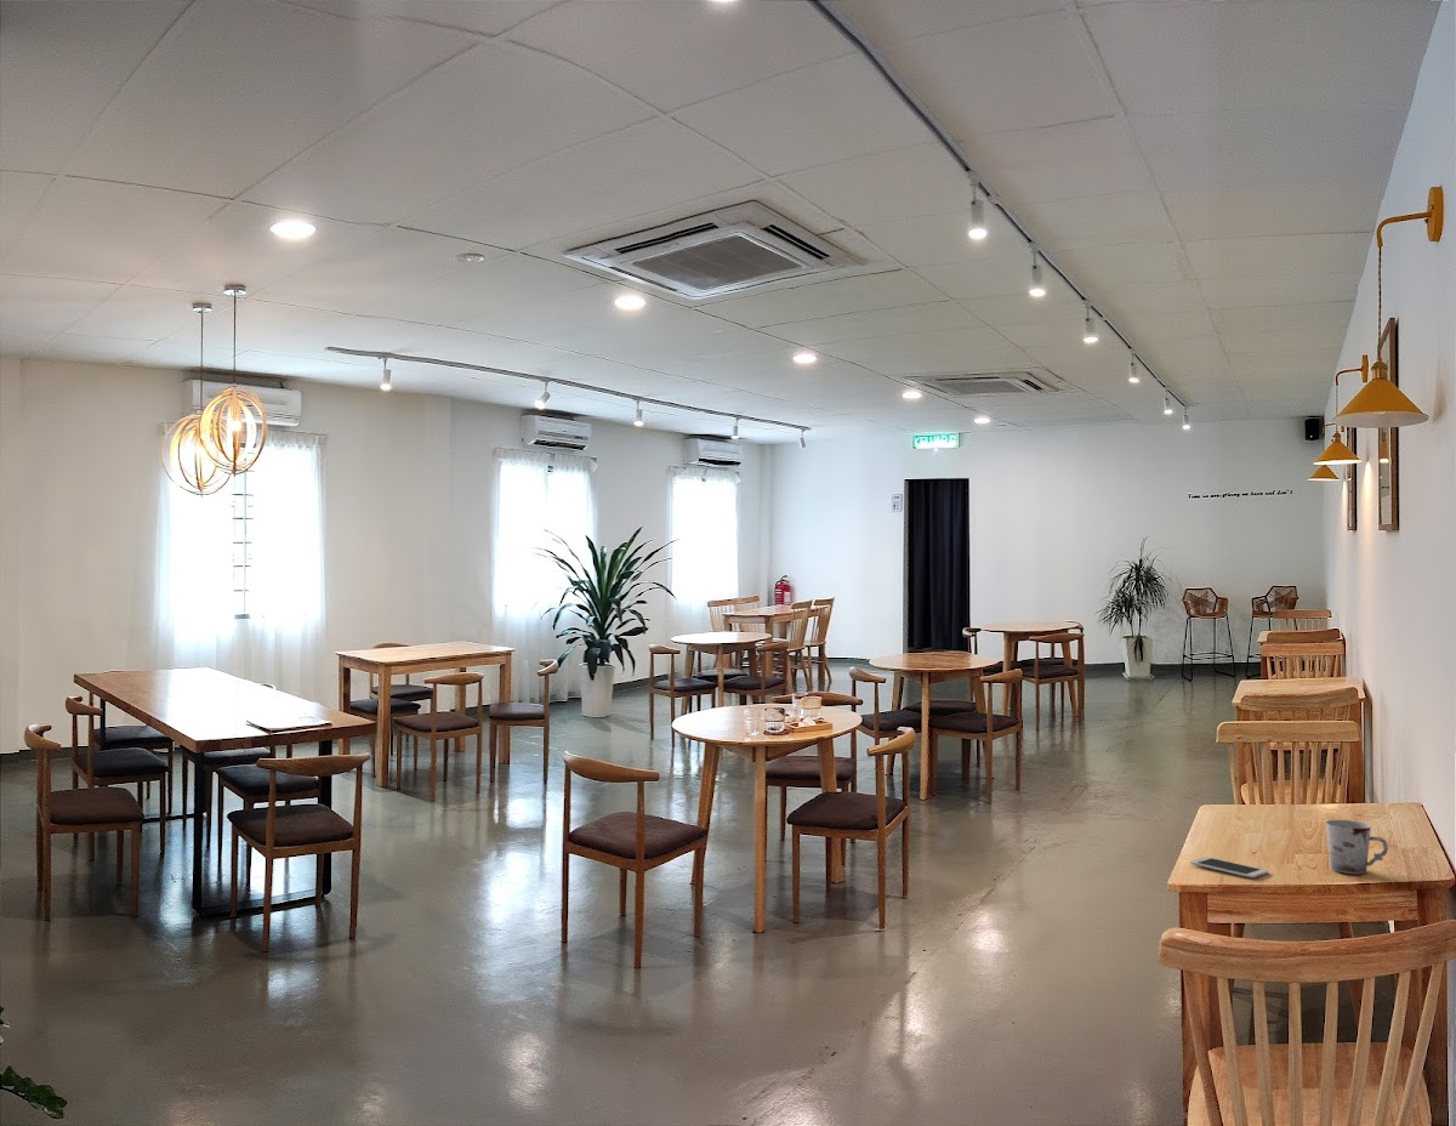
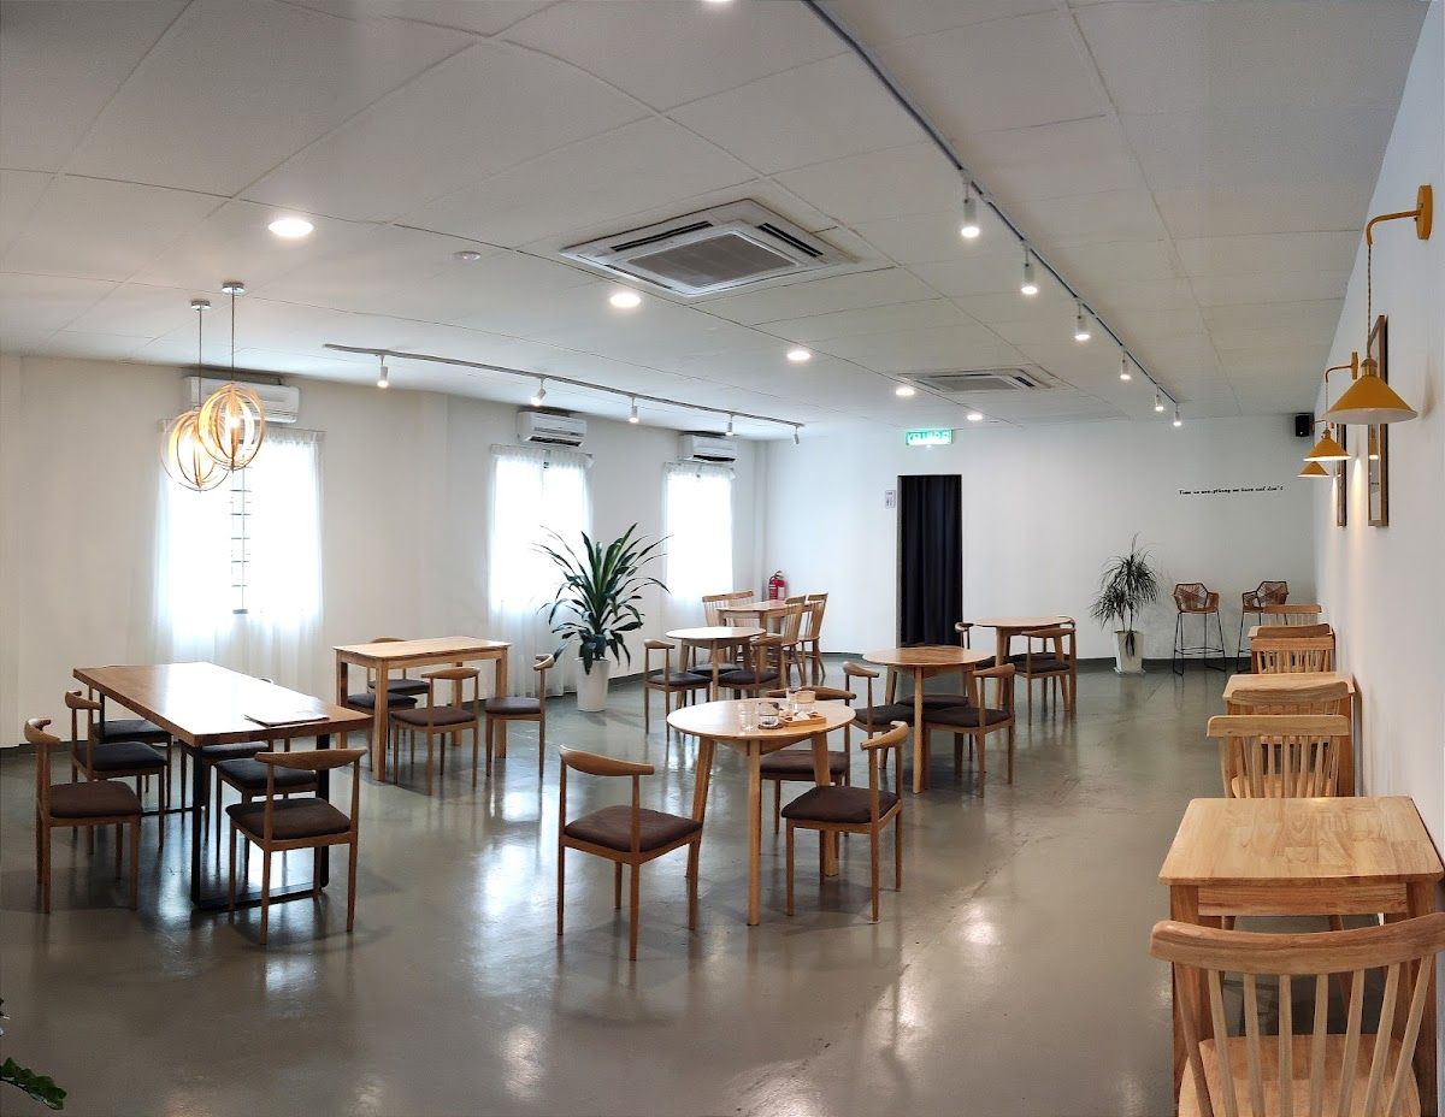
- smartphone [1189,855,1269,878]
- cup [1325,819,1389,875]
